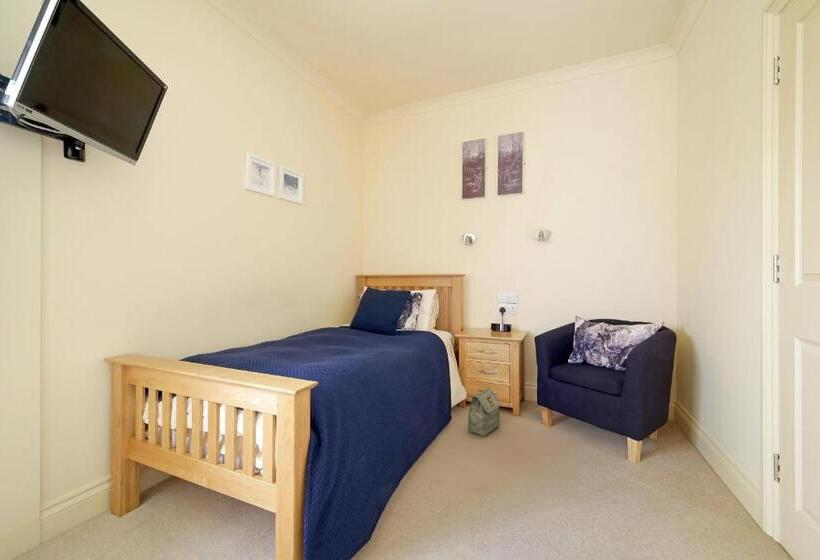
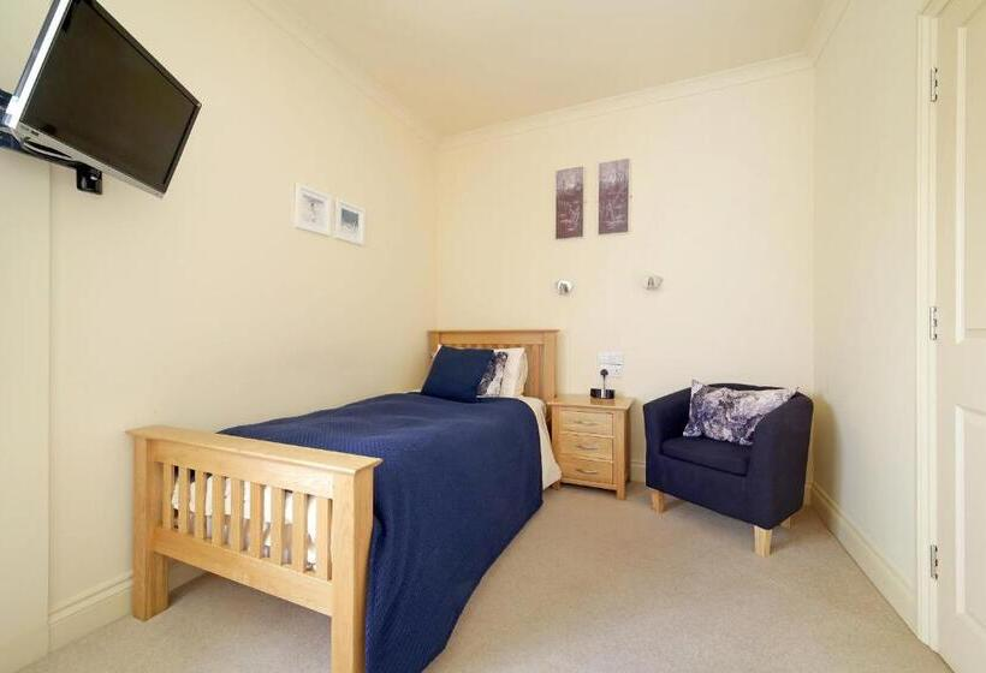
- bag [467,387,501,438]
